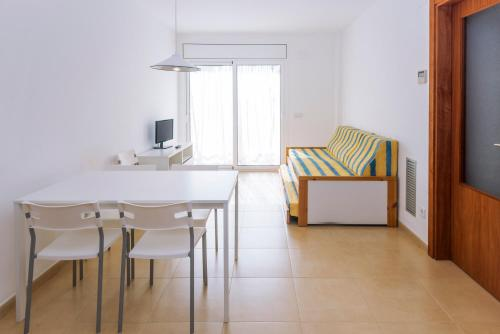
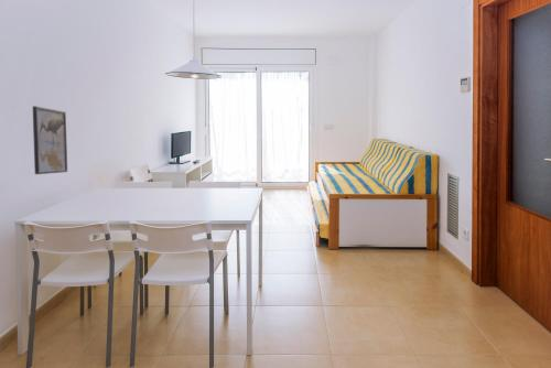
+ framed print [32,105,68,175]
